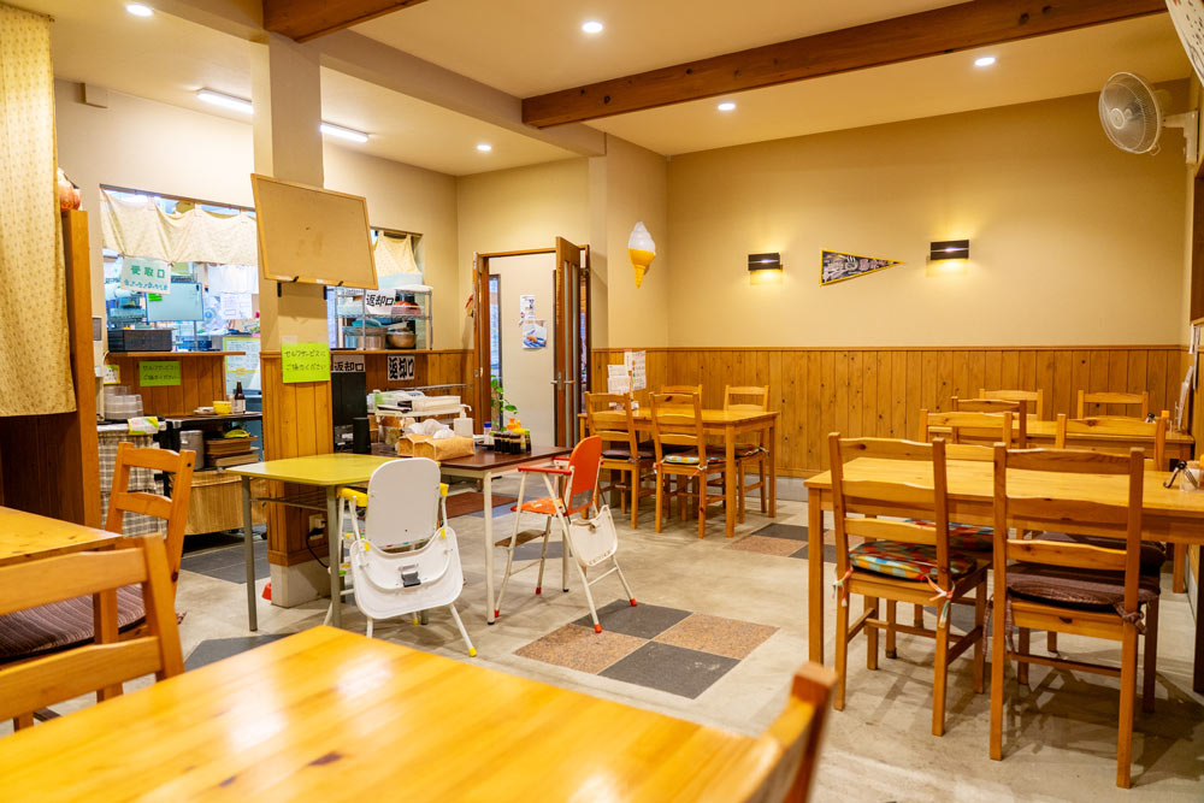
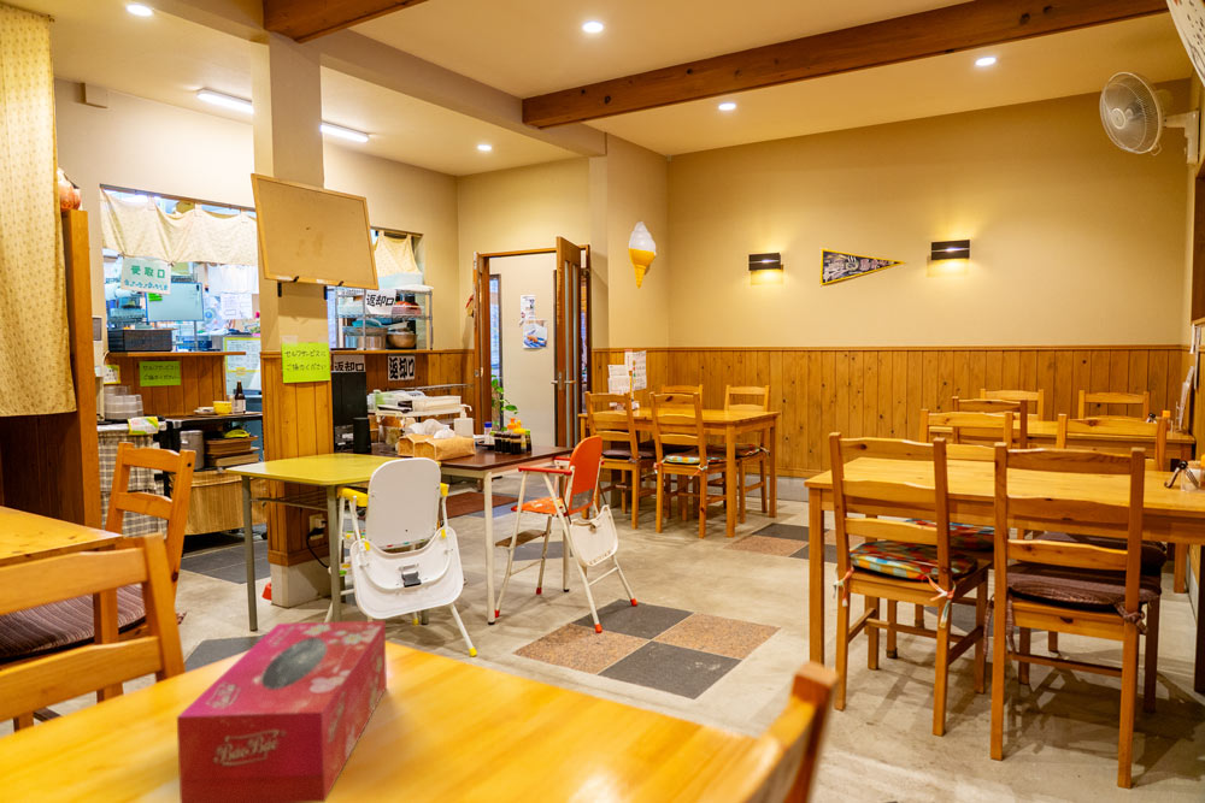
+ tissue box [176,620,388,803]
